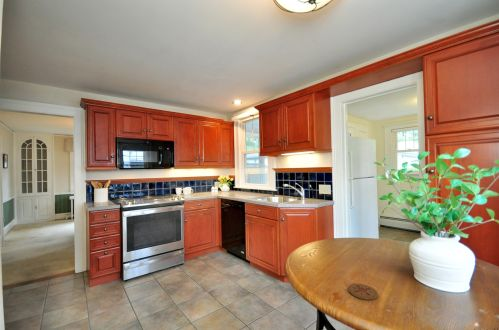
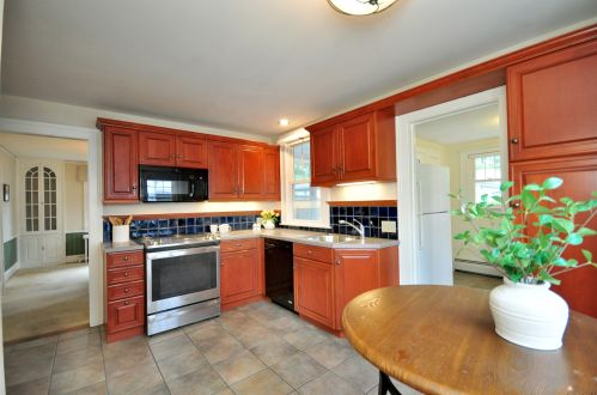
- coaster [347,283,379,301]
